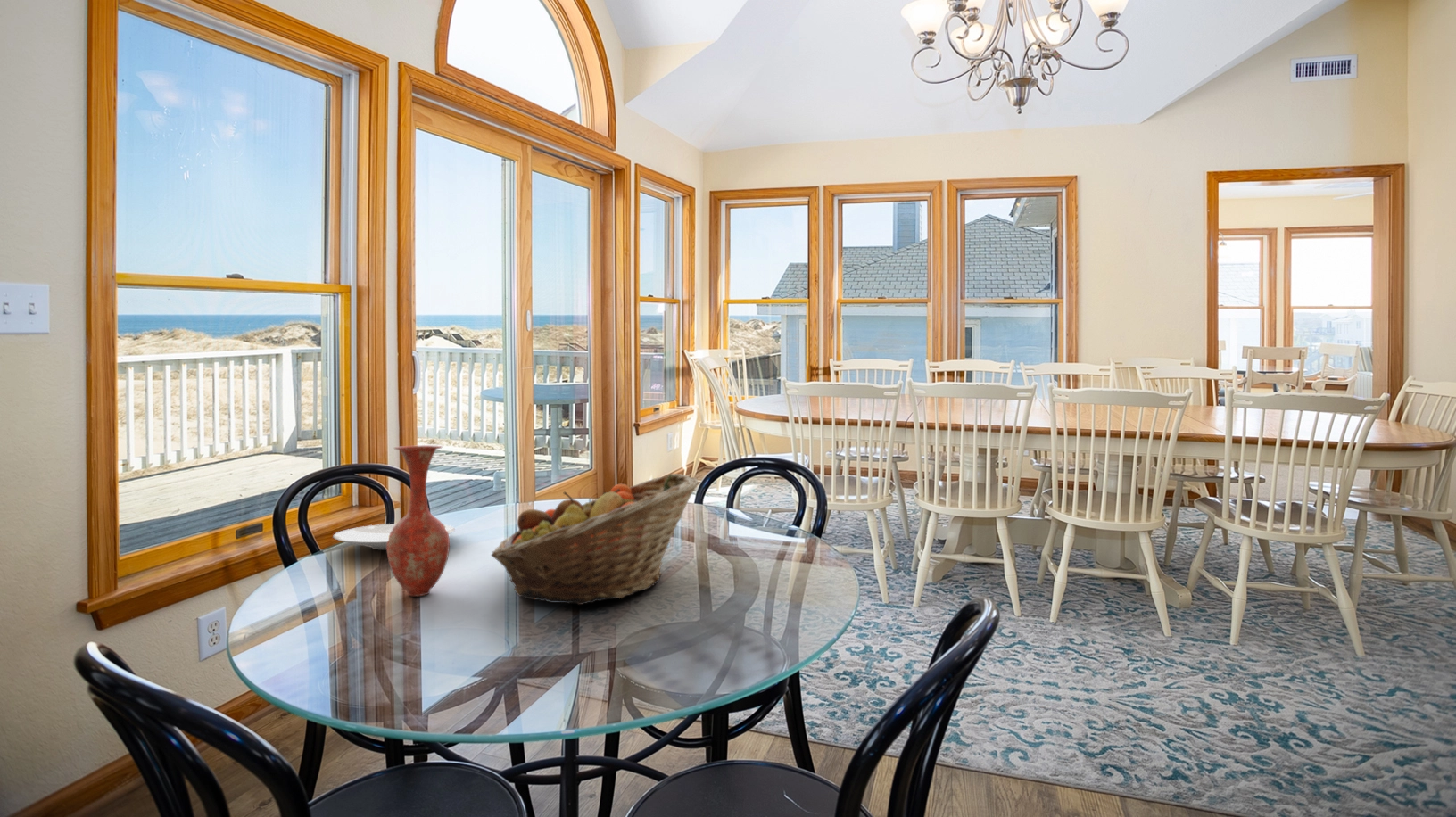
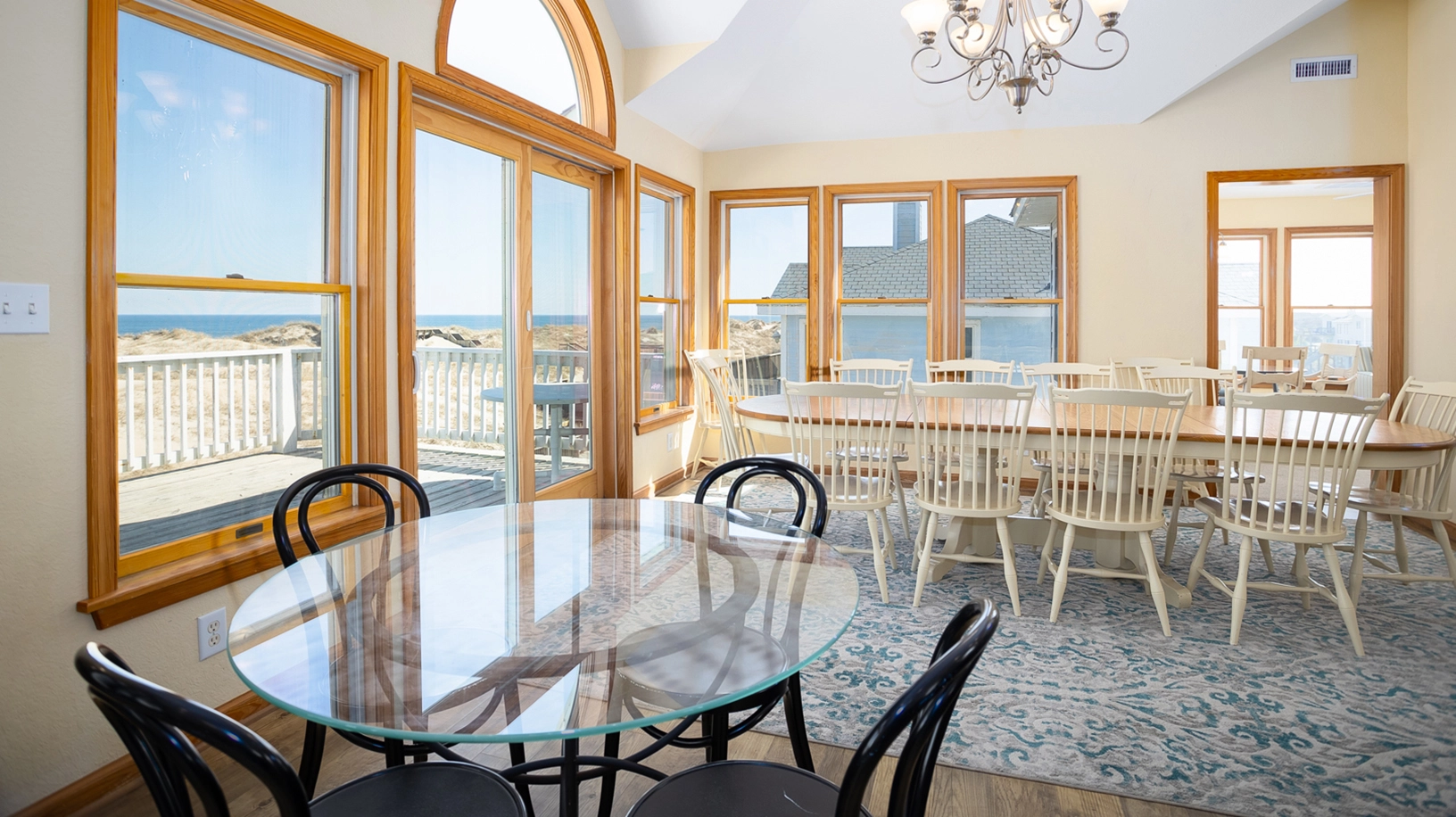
- vase [386,444,451,597]
- fruit basket [490,473,700,606]
- plate [332,523,456,551]
